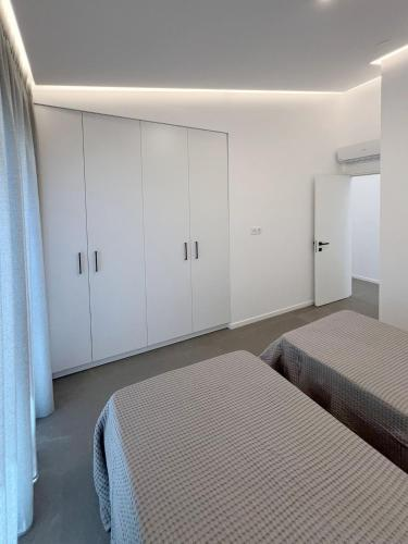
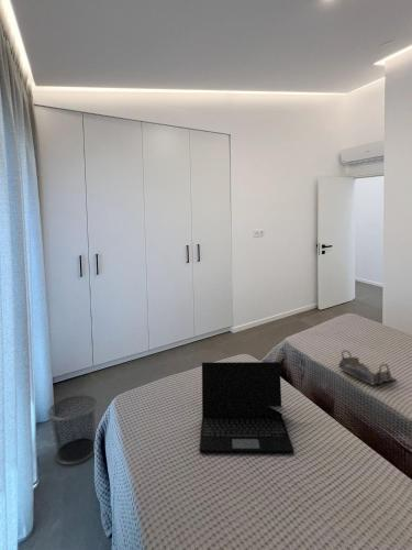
+ waste bin [46,394,99,465]
+ tray [337,349,398,386]
+ laptop [199,361,296,454]
